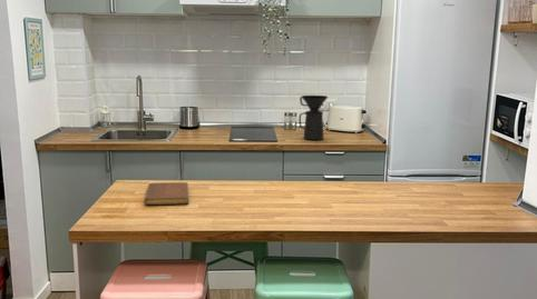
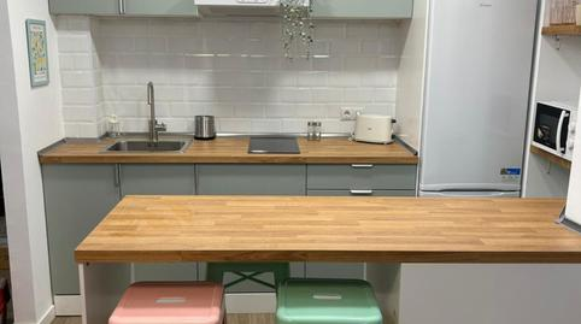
- coffee maker [299,94,329,141]
- notebook [144,181,189,206]
